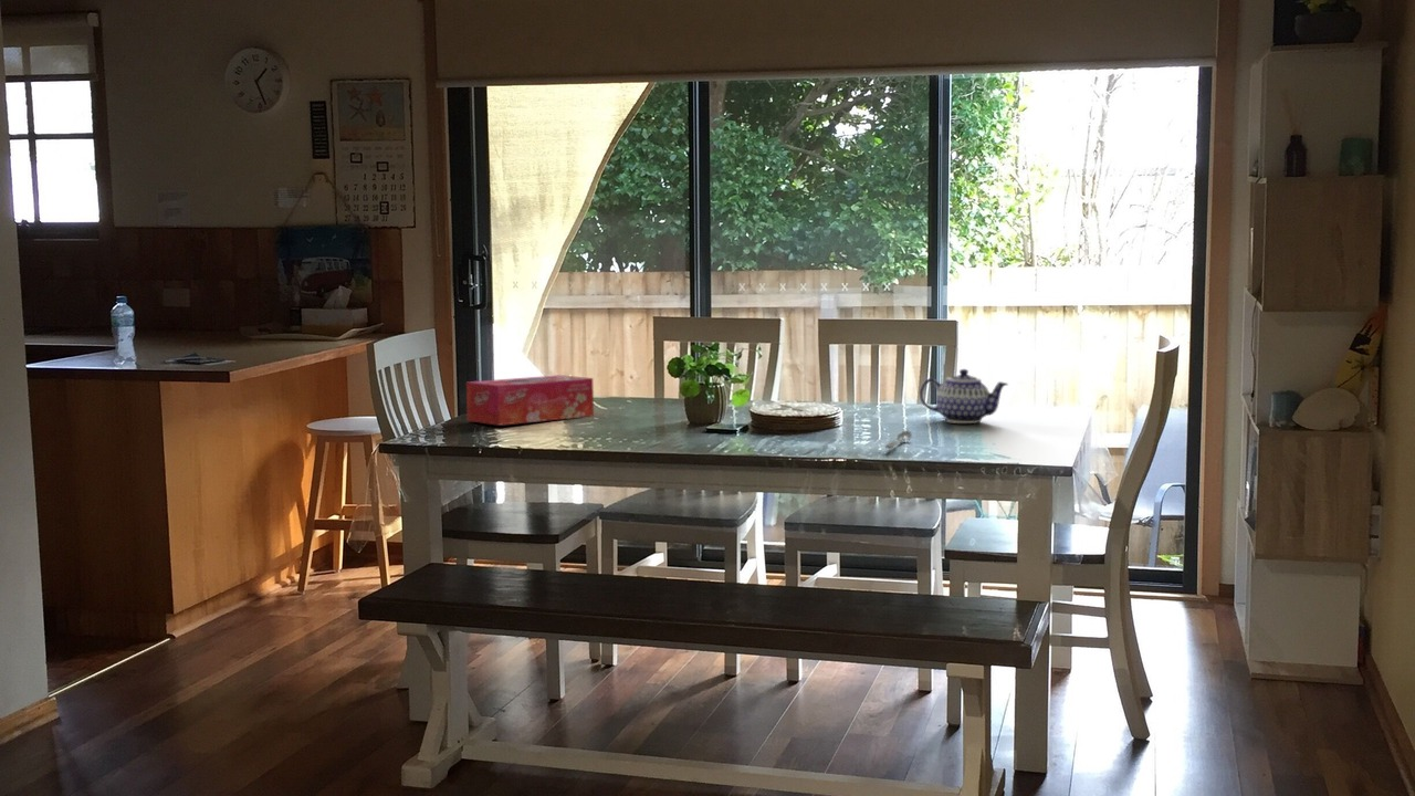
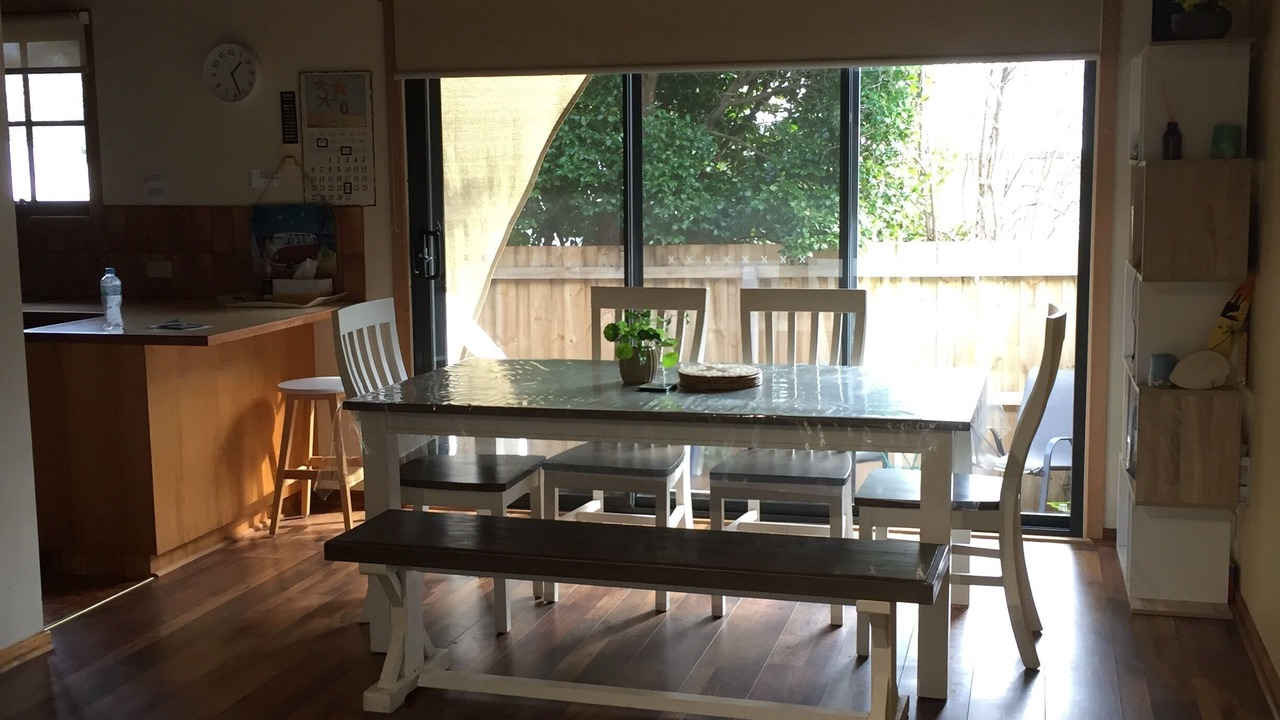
- spoon [883,429,913,450]
- teapot [919,368,1009,425]
- tissue box [465,374,595,427]
